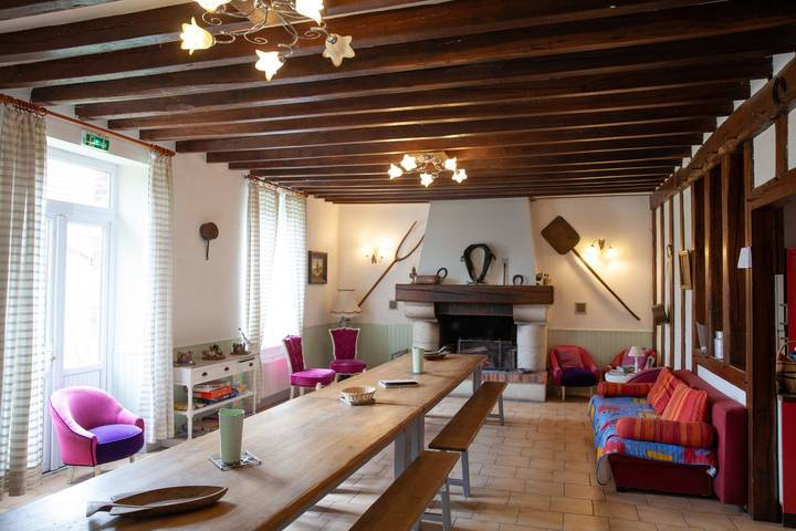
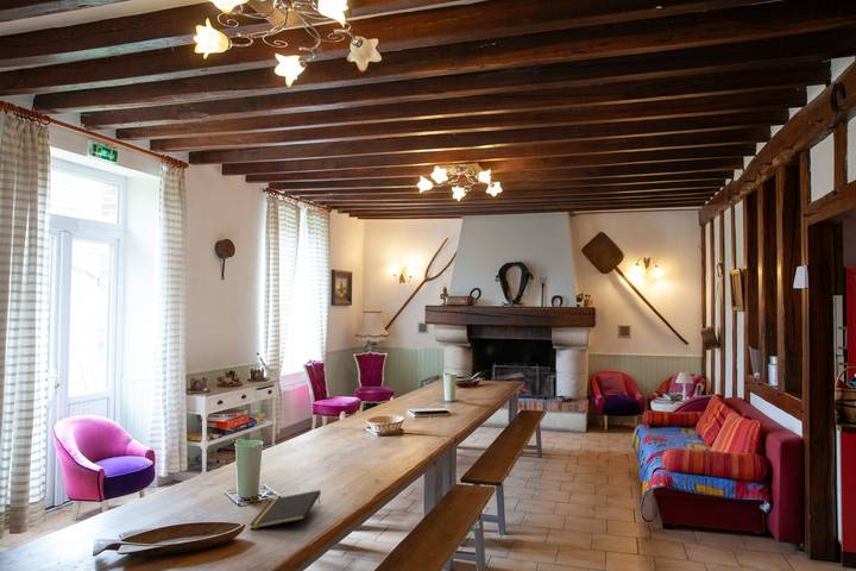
+ notepad [248,489,322,531]
